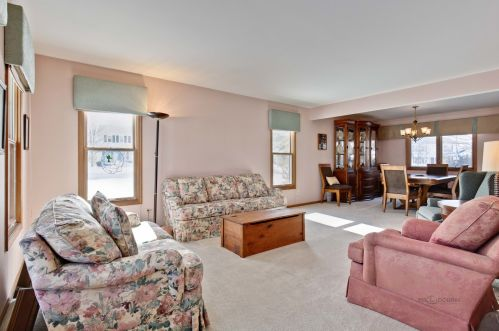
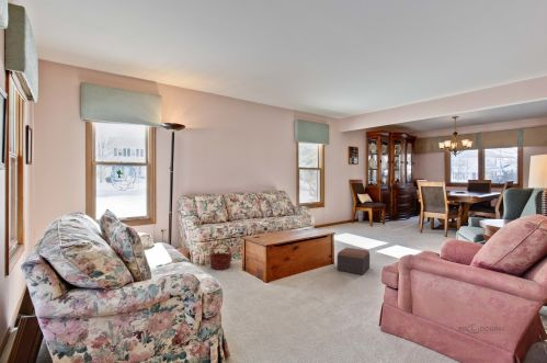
+ basket [208,241,233,271]
+ footstool [335,247,371,275]
